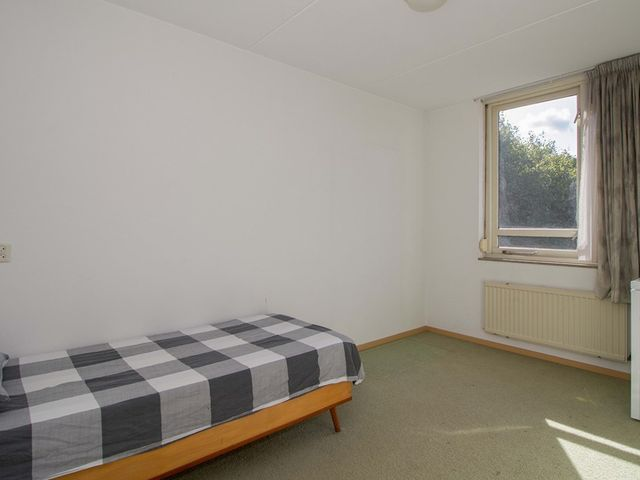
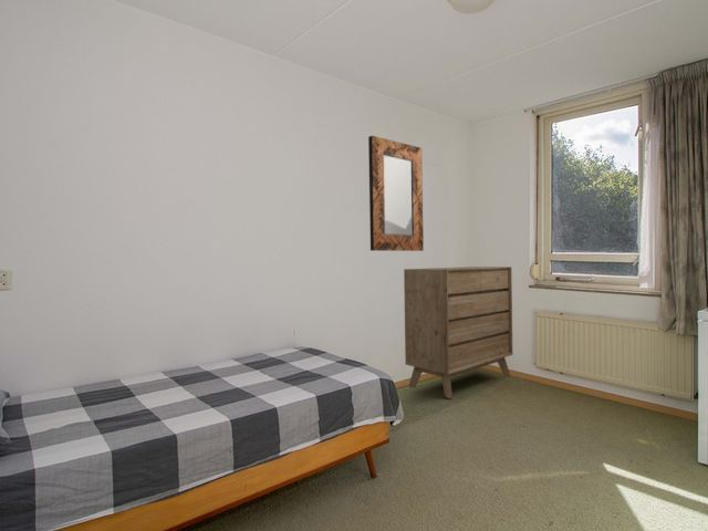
+ dresser [403,266,513,399]
+ home mirror [367,135,425,252]
